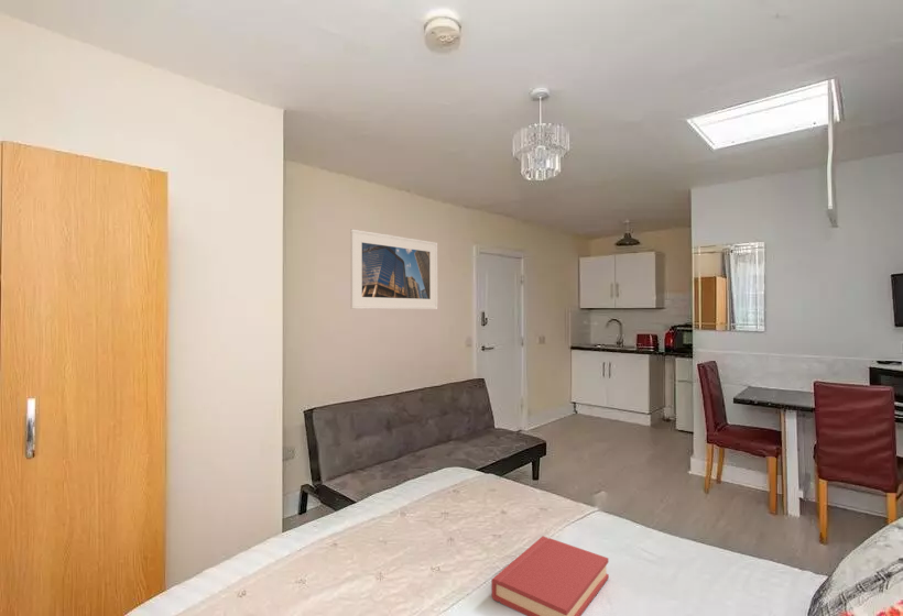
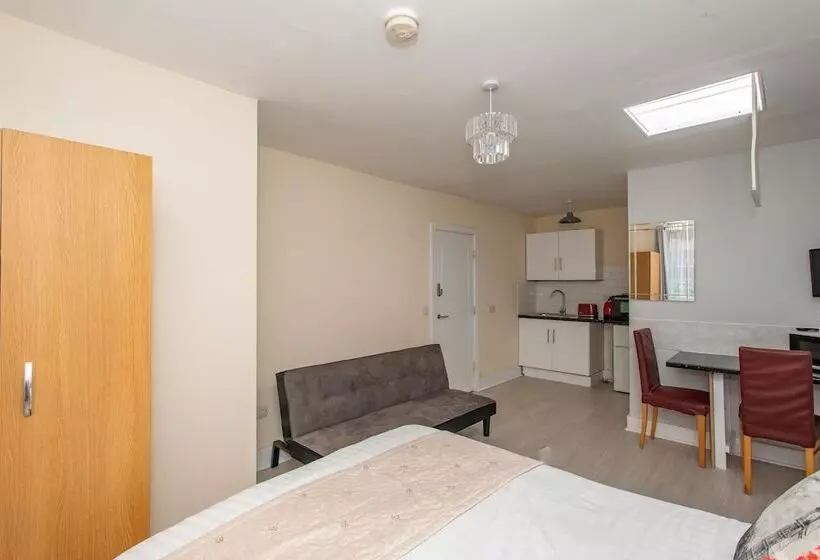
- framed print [349,228,439,310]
- hardback book [490,536,610,616]
